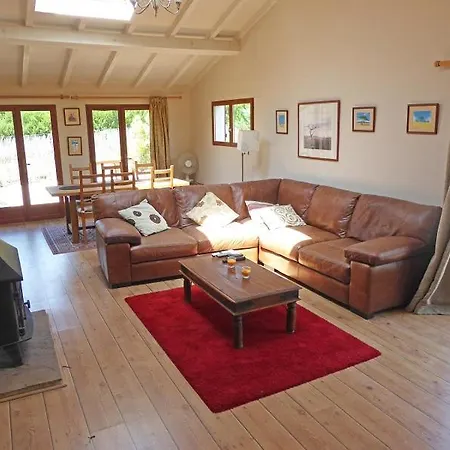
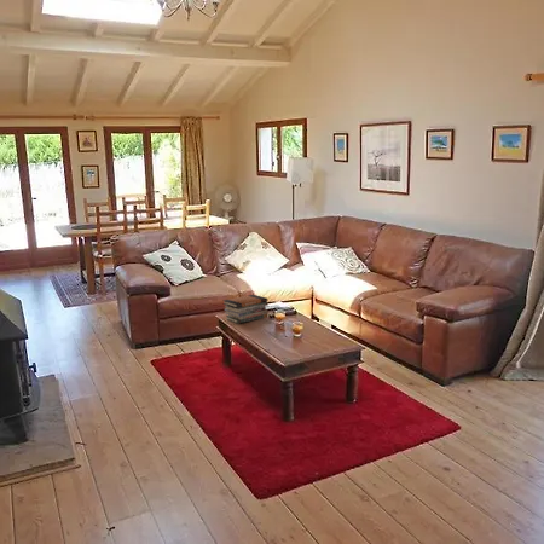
+ book stack [221,294,268,325]
